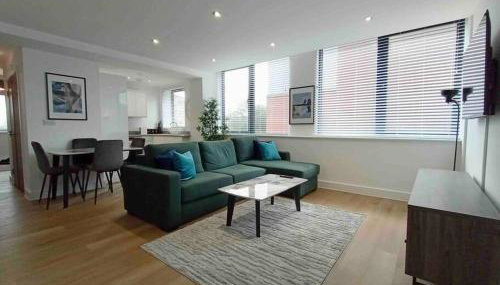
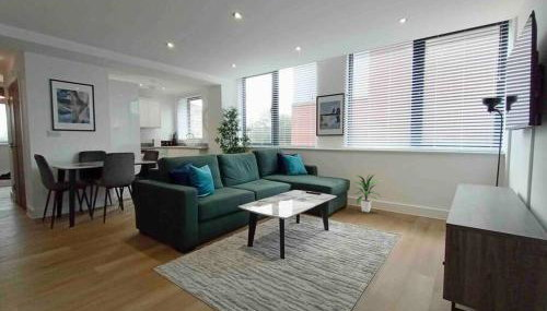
+ indoor plant [353,172,383,213]
